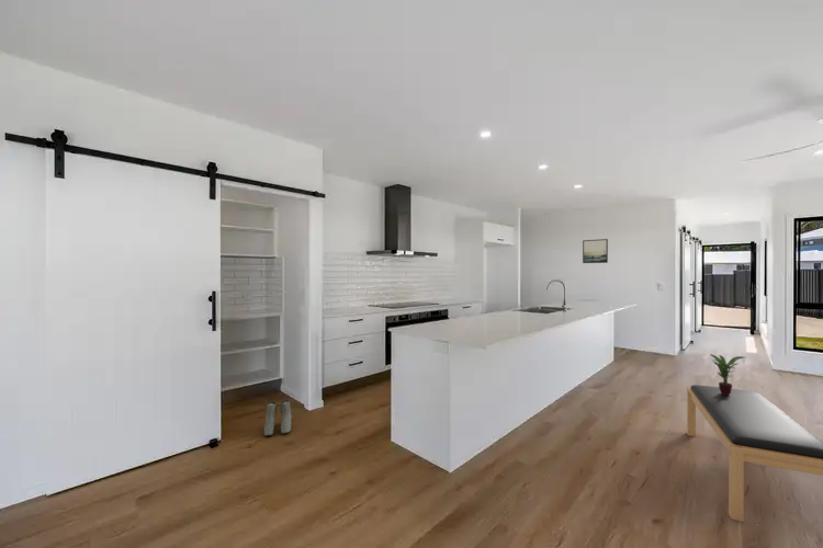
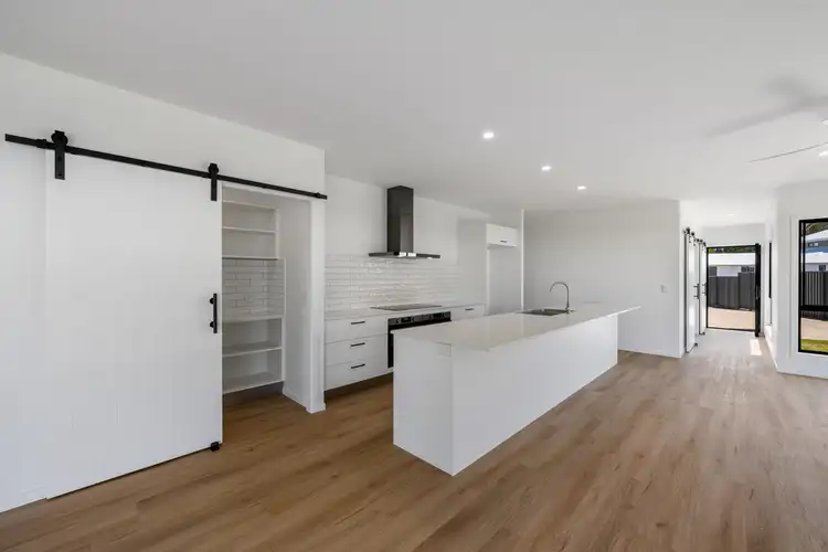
- potted plant [709,353,745,395]
- boots [263,399,292,437]
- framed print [582,238,609,264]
- bench [686,384,823,523]
